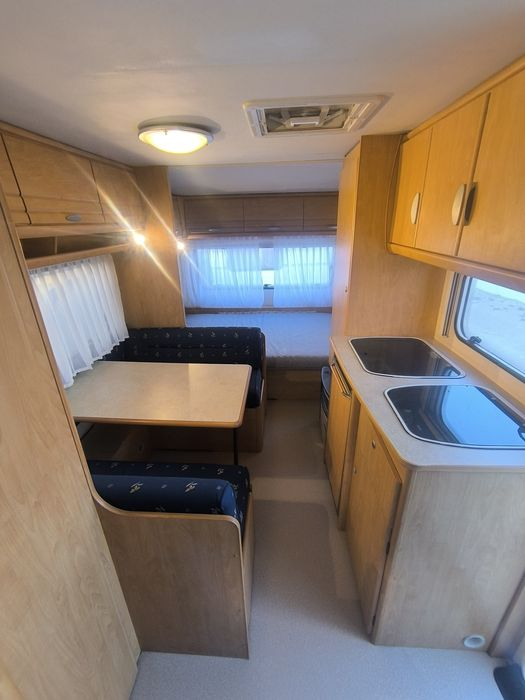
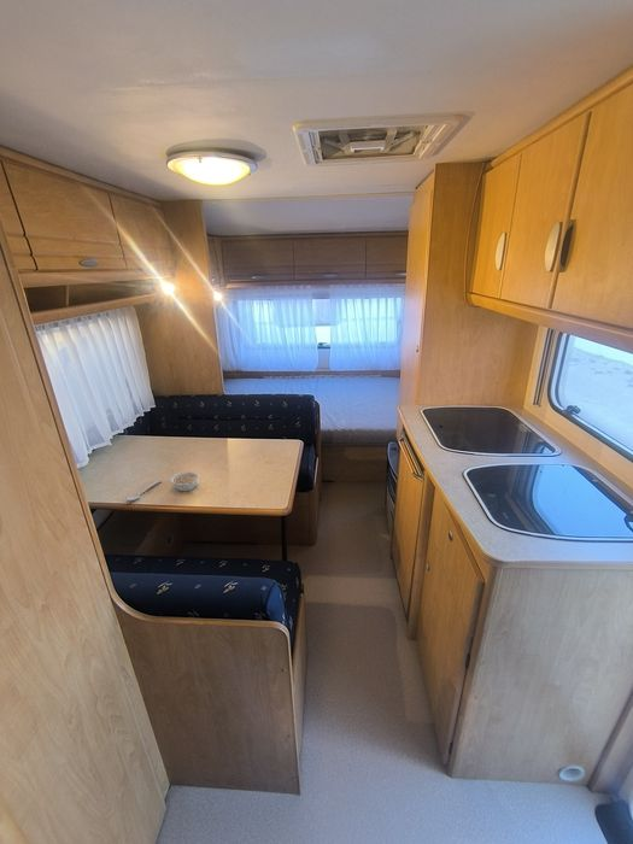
+ spoon [125,479,162,502]
+ legume [169,470,200,492]
